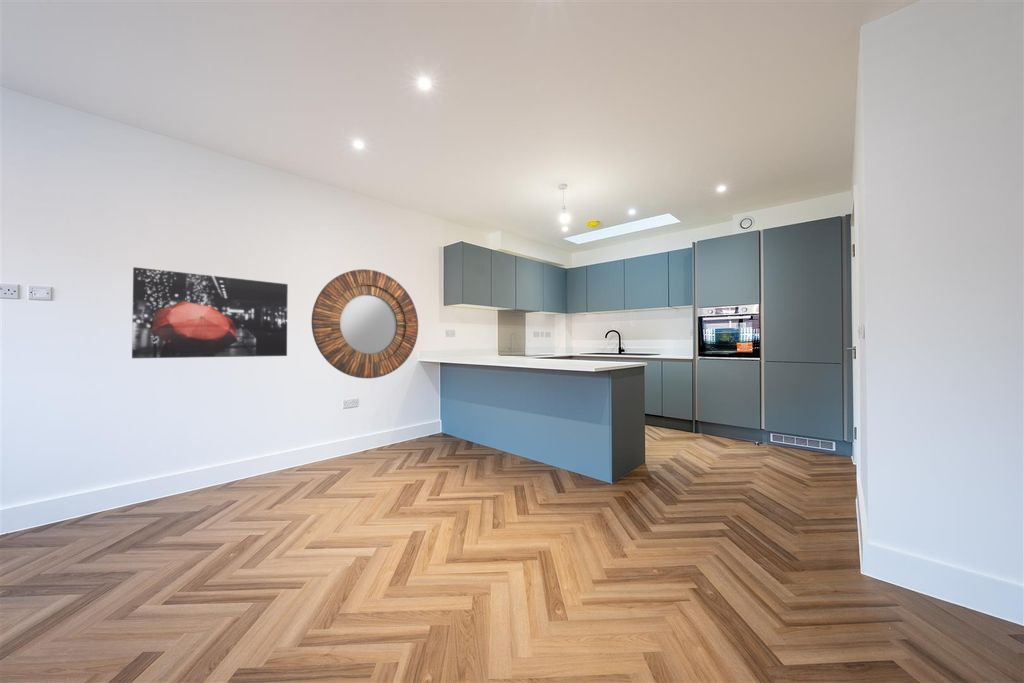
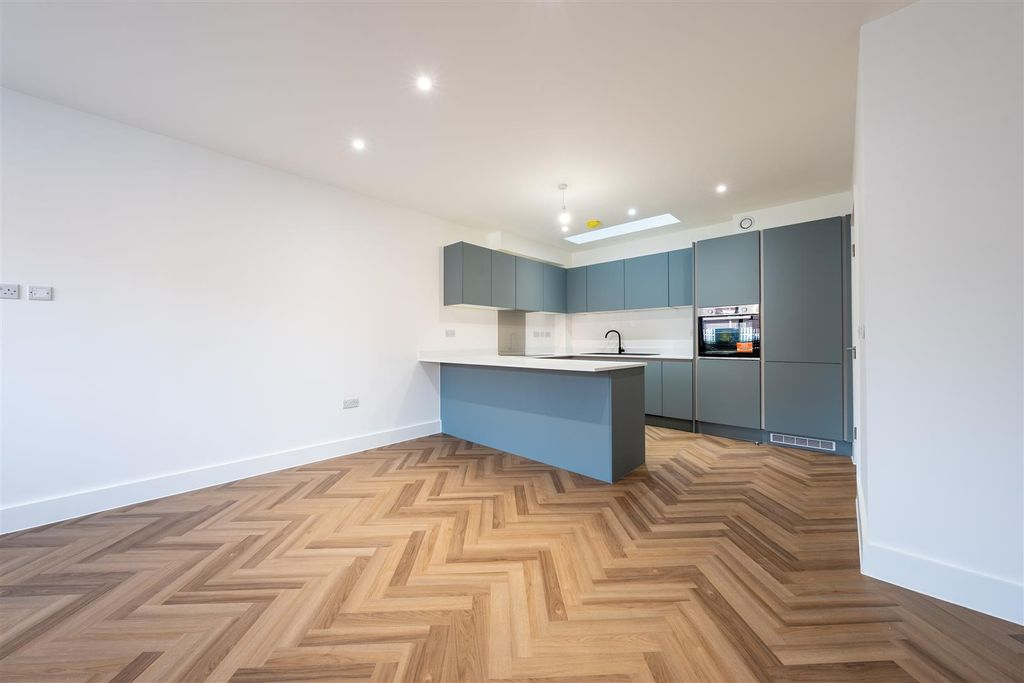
- wall art [131,266,289,359]
- home mirror [311,268,419,379]
